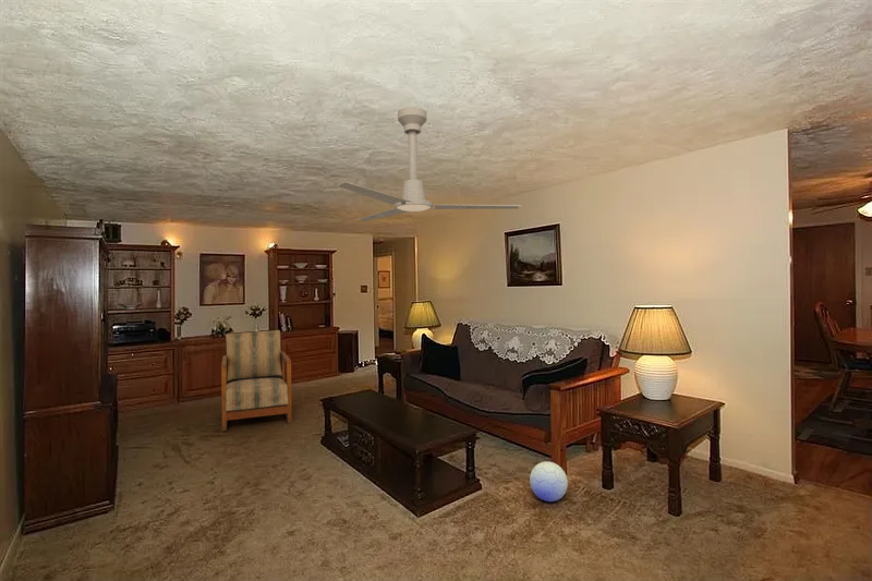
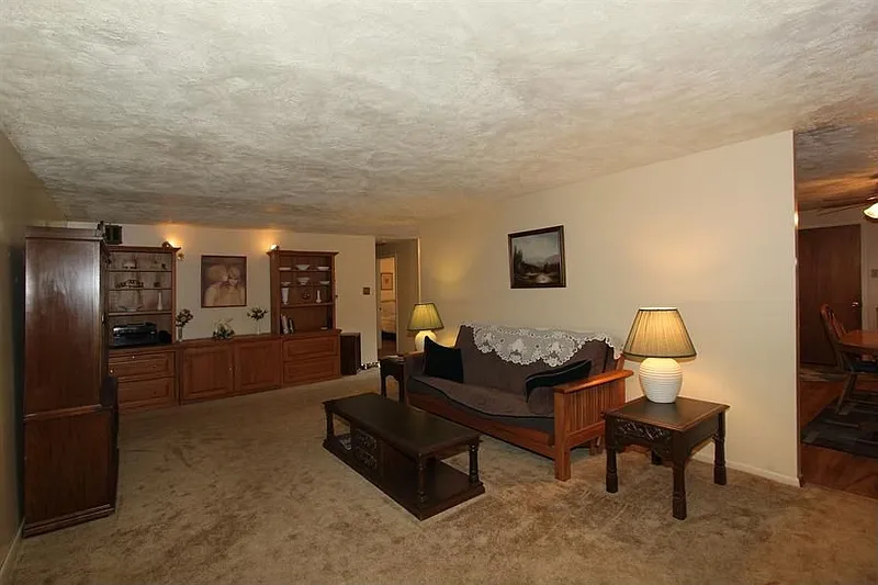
- armchair [220,329,293,432]
- ball [529,460,569,503]
- ceiling fan [337,106,522,222]
